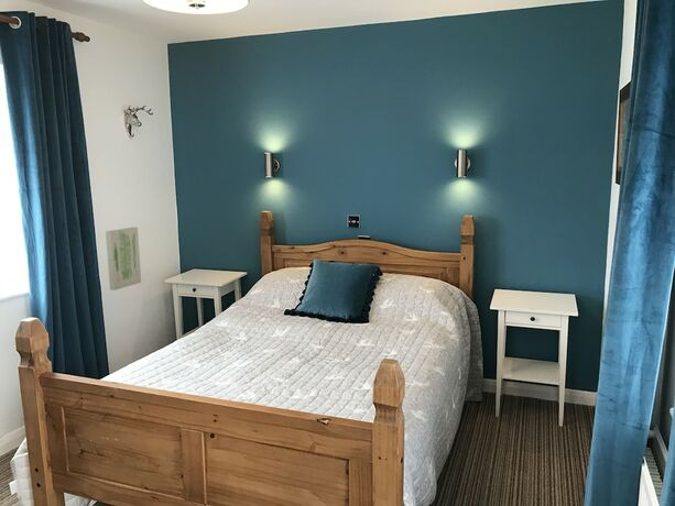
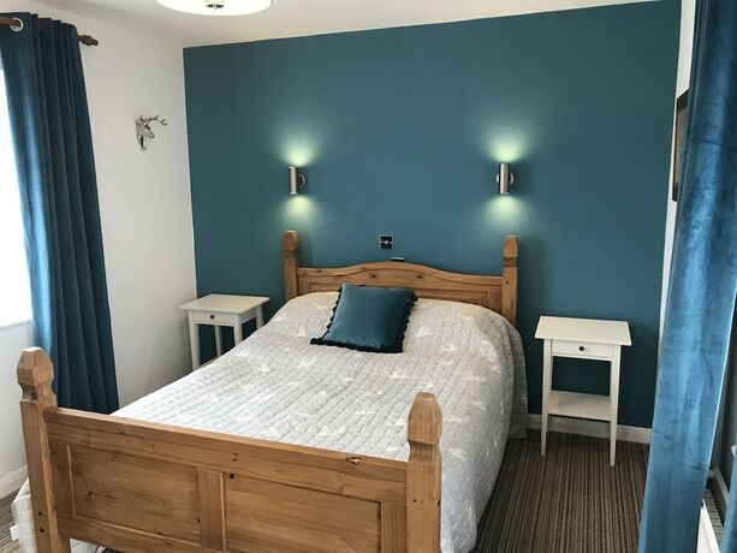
- wall art [105,227,142,292]
